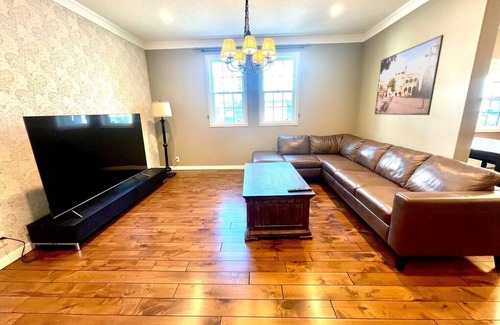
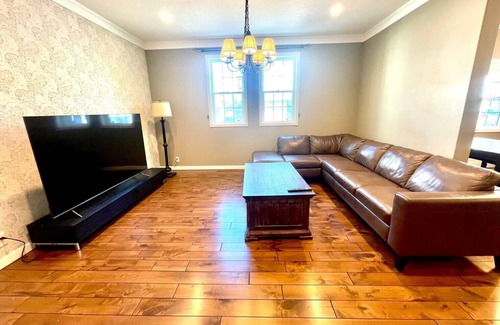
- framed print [374,34,445,116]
